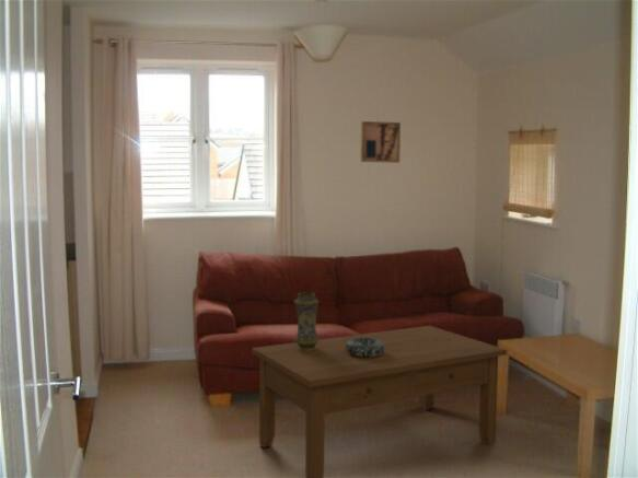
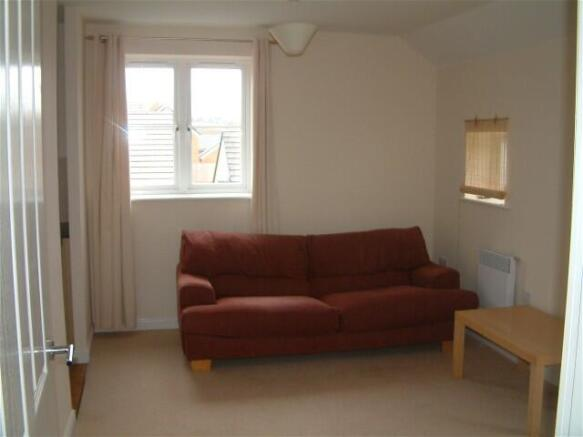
- coffee table [251,325,508,478]
- vase [293,291,320,351]
- wall art [360,120,402,164]
- decorative bowl [346,338,384,358]
